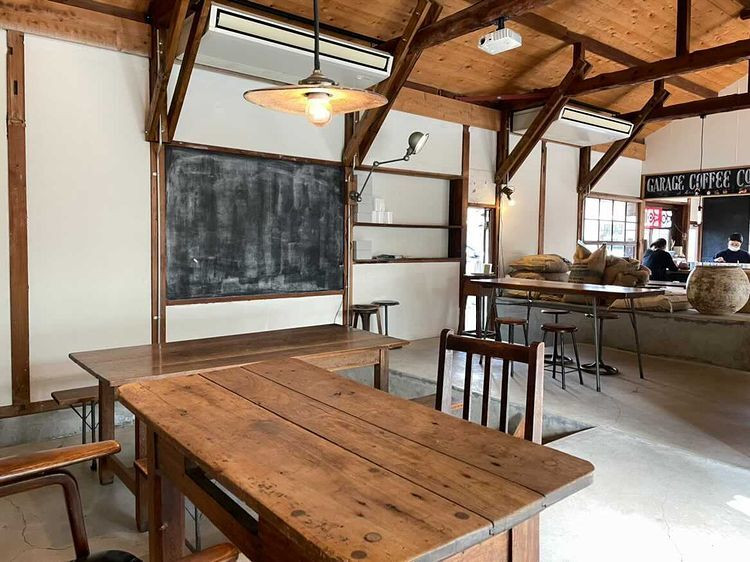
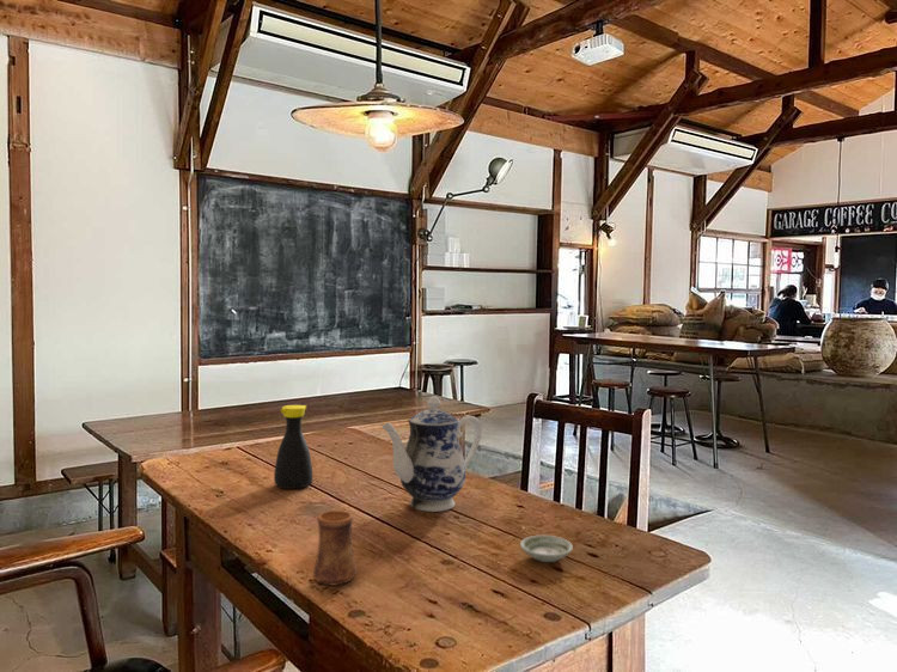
+ saucer [519,534,574,563]
+ teapot [380,396,482,513]
+ cup [312,509,359,586]
+ bottle [273,404,313,490]
